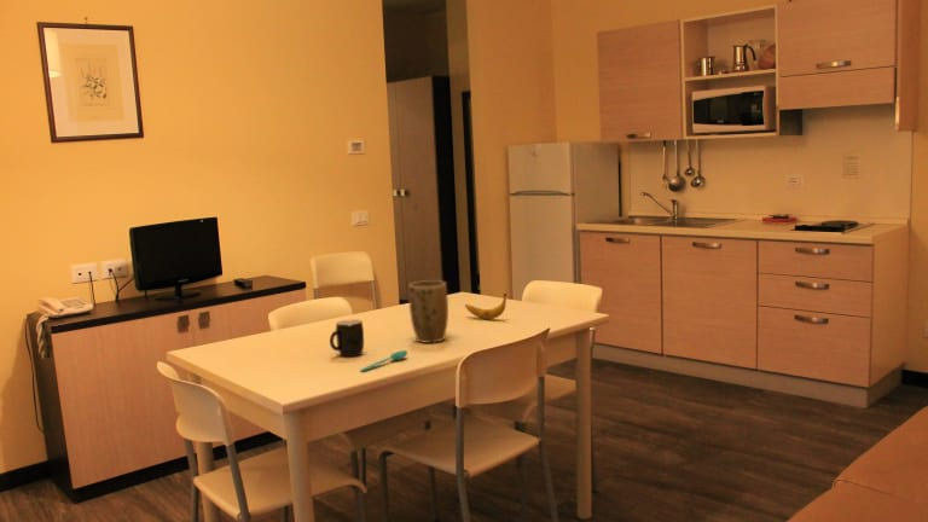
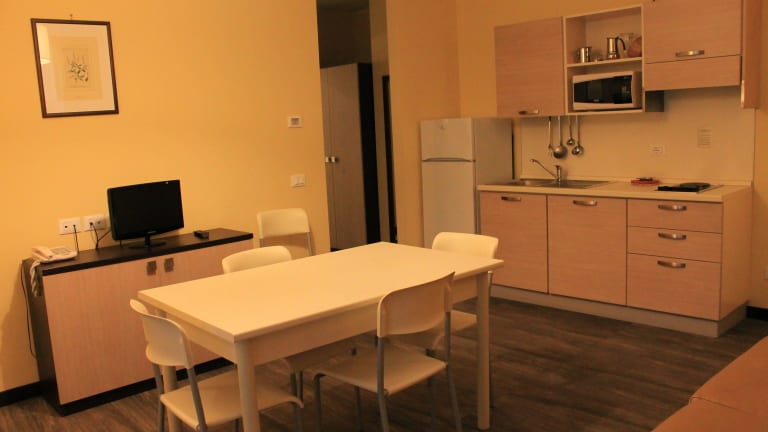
- banana [464,292,507,320]
- spoon [359,349,408,372]
- plant pot [407,279,450,344]
- mug [329,319,365,358]
